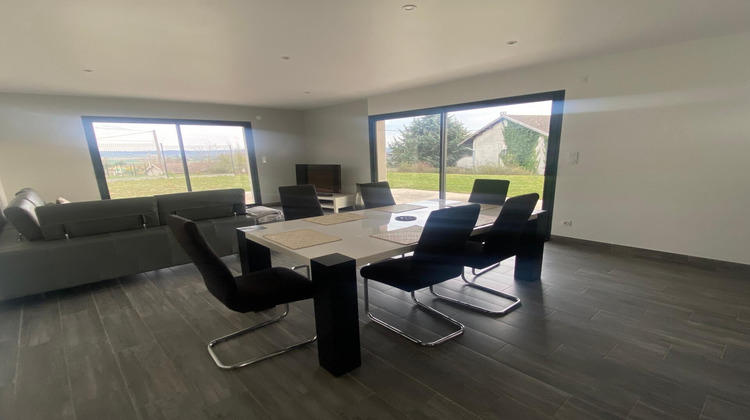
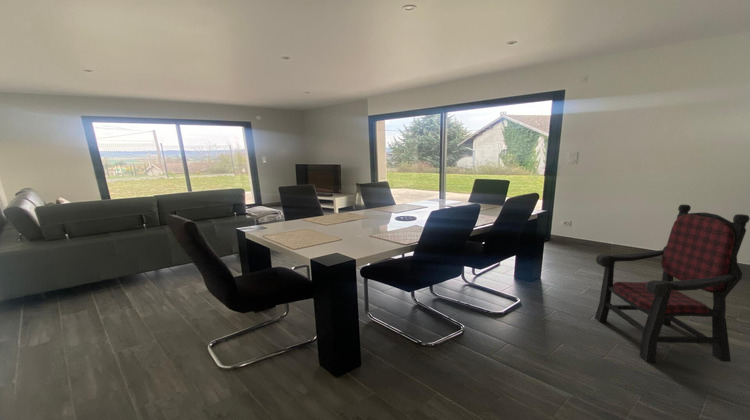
+ armchair [594,204,750,363]
